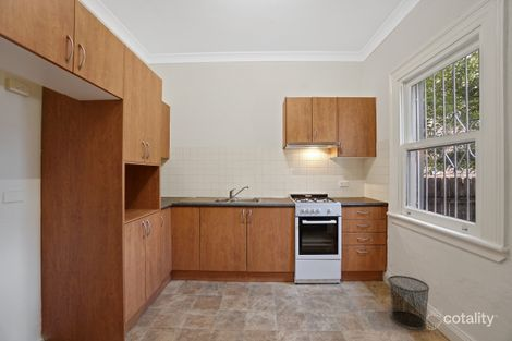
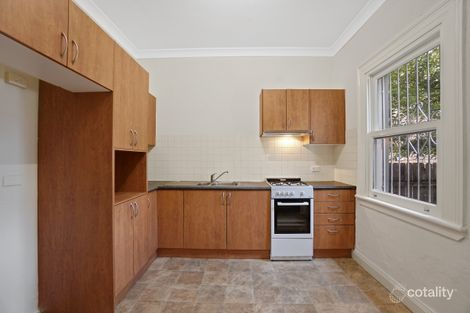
- waste bin [387,275,430,330]
